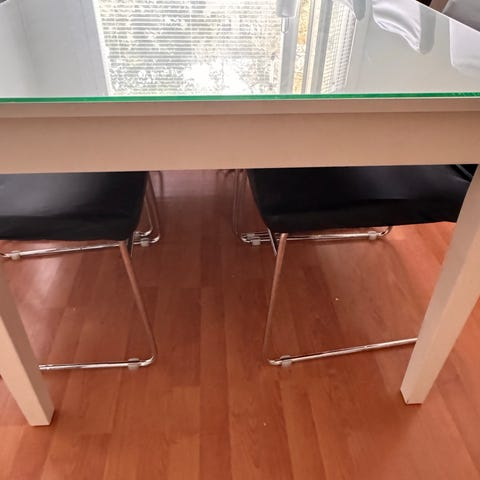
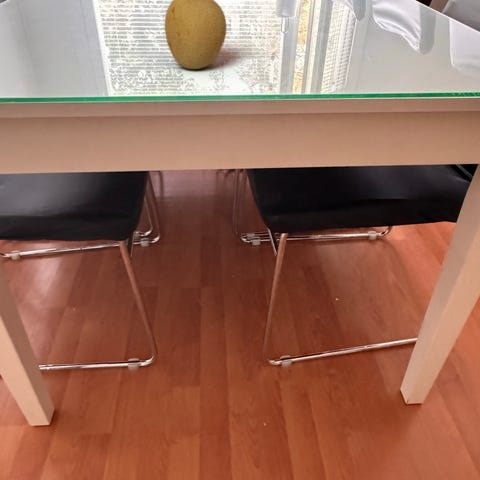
+ fruit [164,0,227,70]
